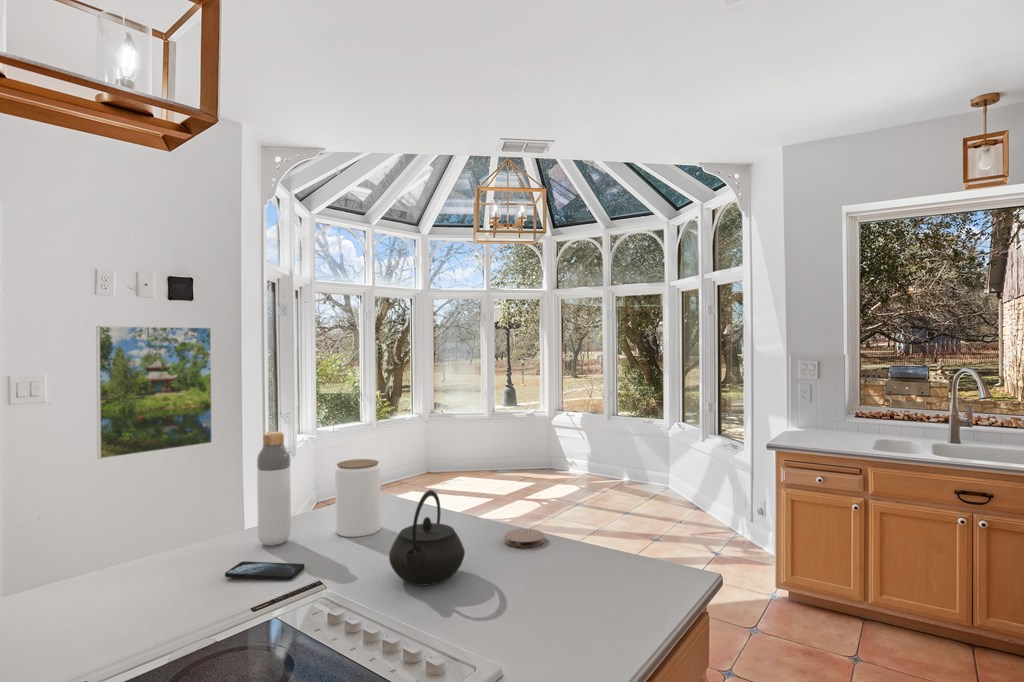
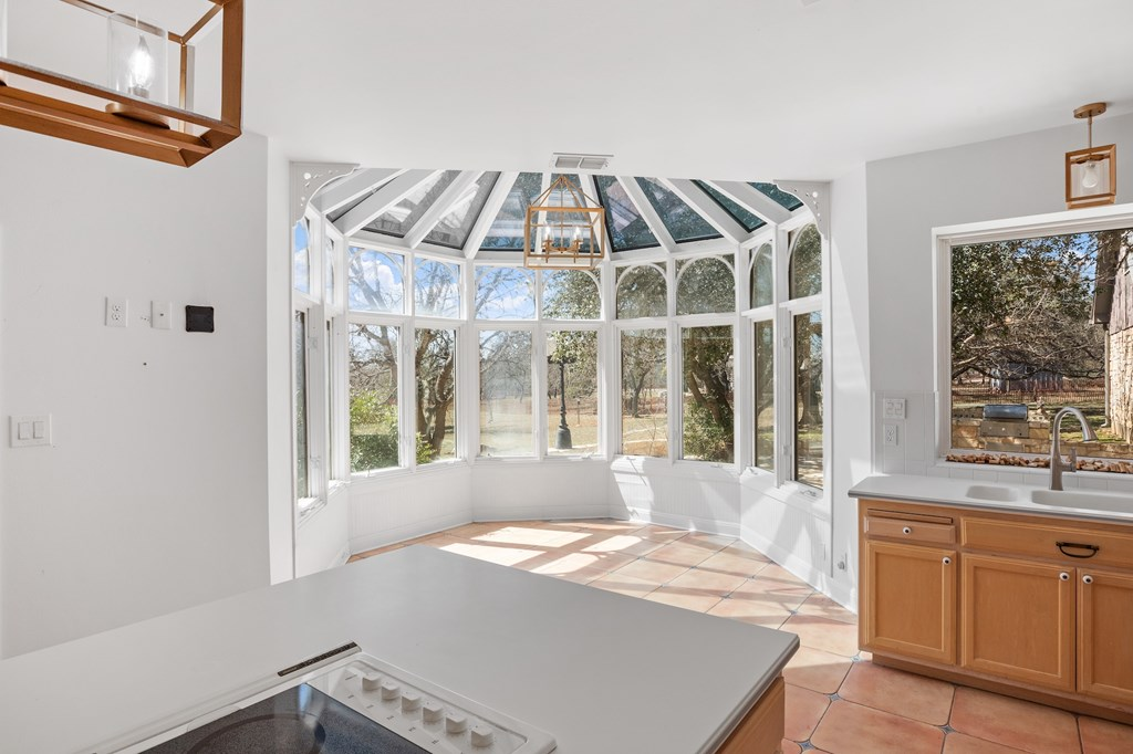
- smartphone [224,561,305,581]
- coaster [503,528,546,549]
- bottle [256,431,292,546]
- jar [334,458,382,538]
- kettle [388,489,466,587]
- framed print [95,325,213,460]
